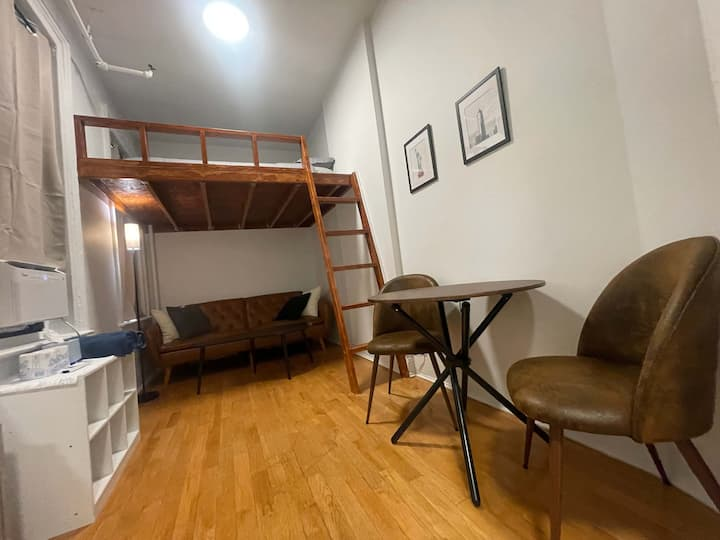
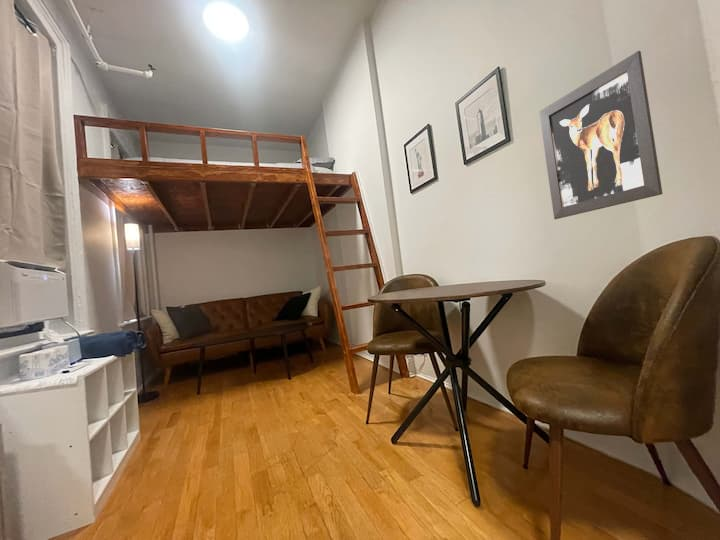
+ wall art [538,50,664,220]
